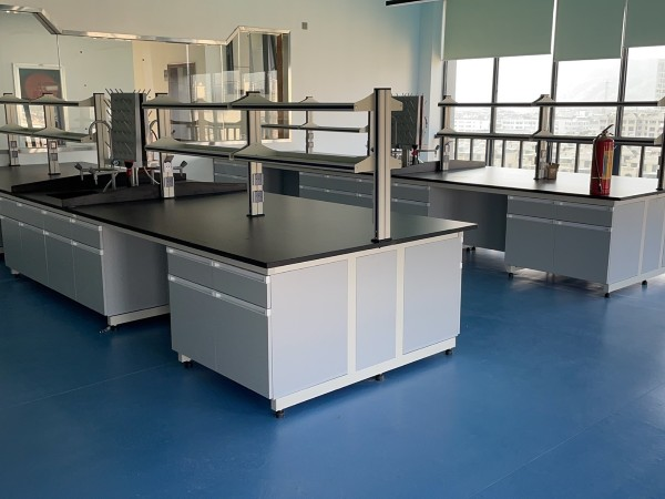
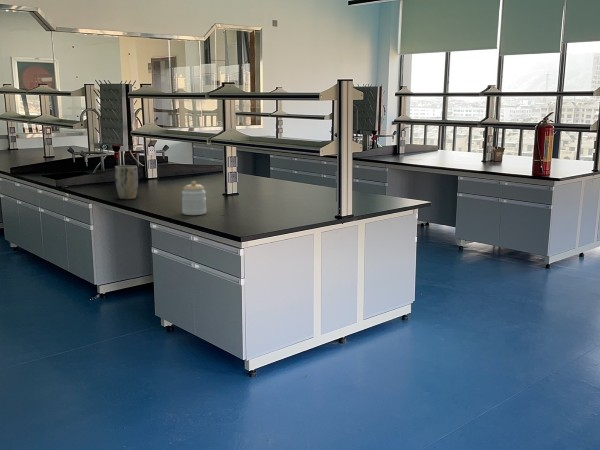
+ jar [181,180,207,216]
+ plant pot [114,164,139,200]
